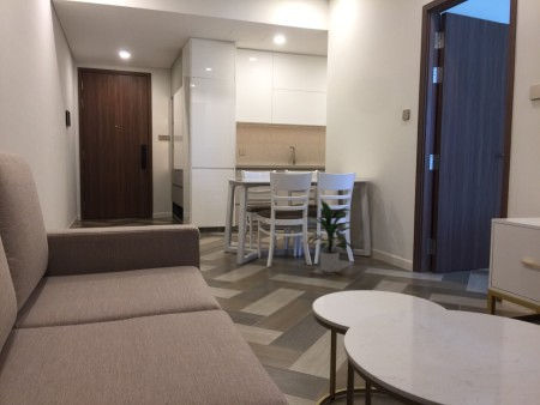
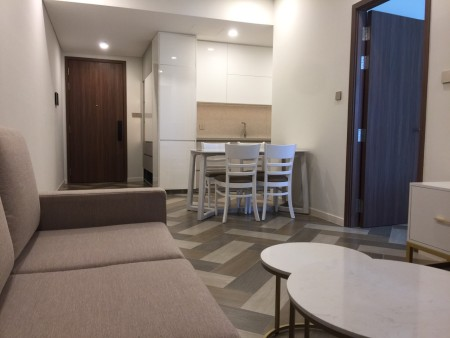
- indoor plant [304,198,355,273]
